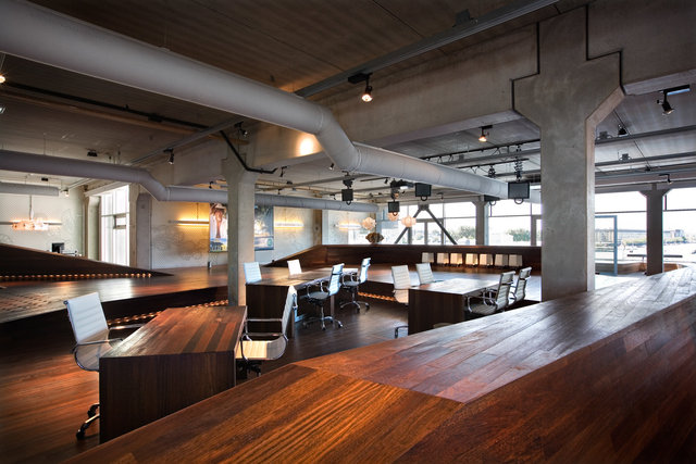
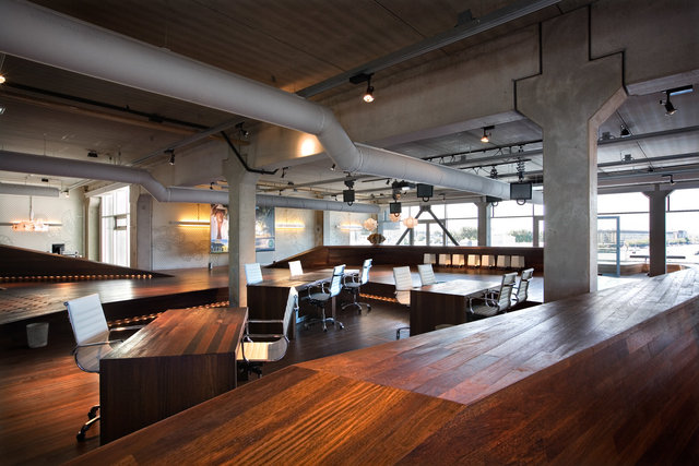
+ wastebasket [25,322,50,349]
